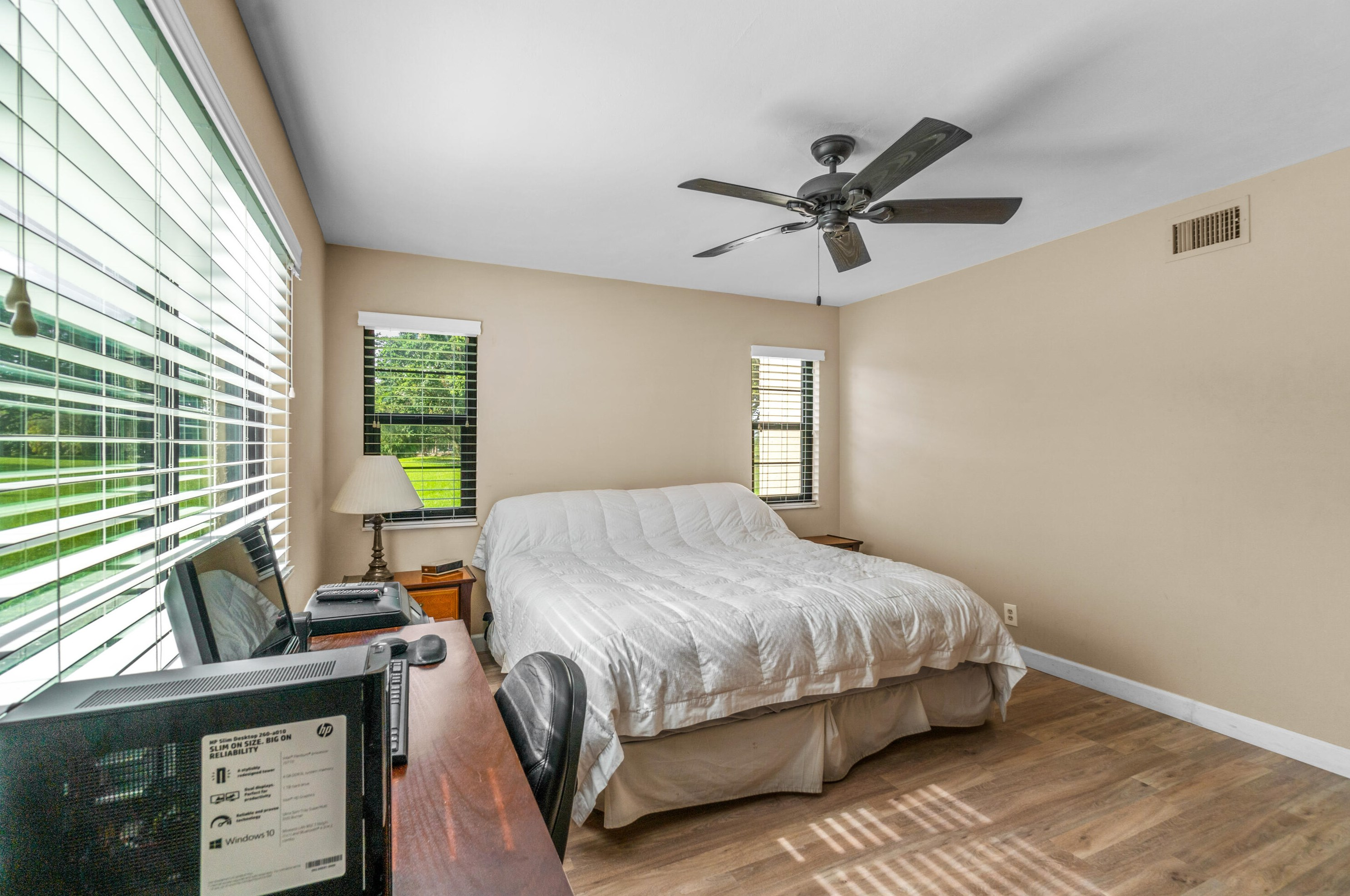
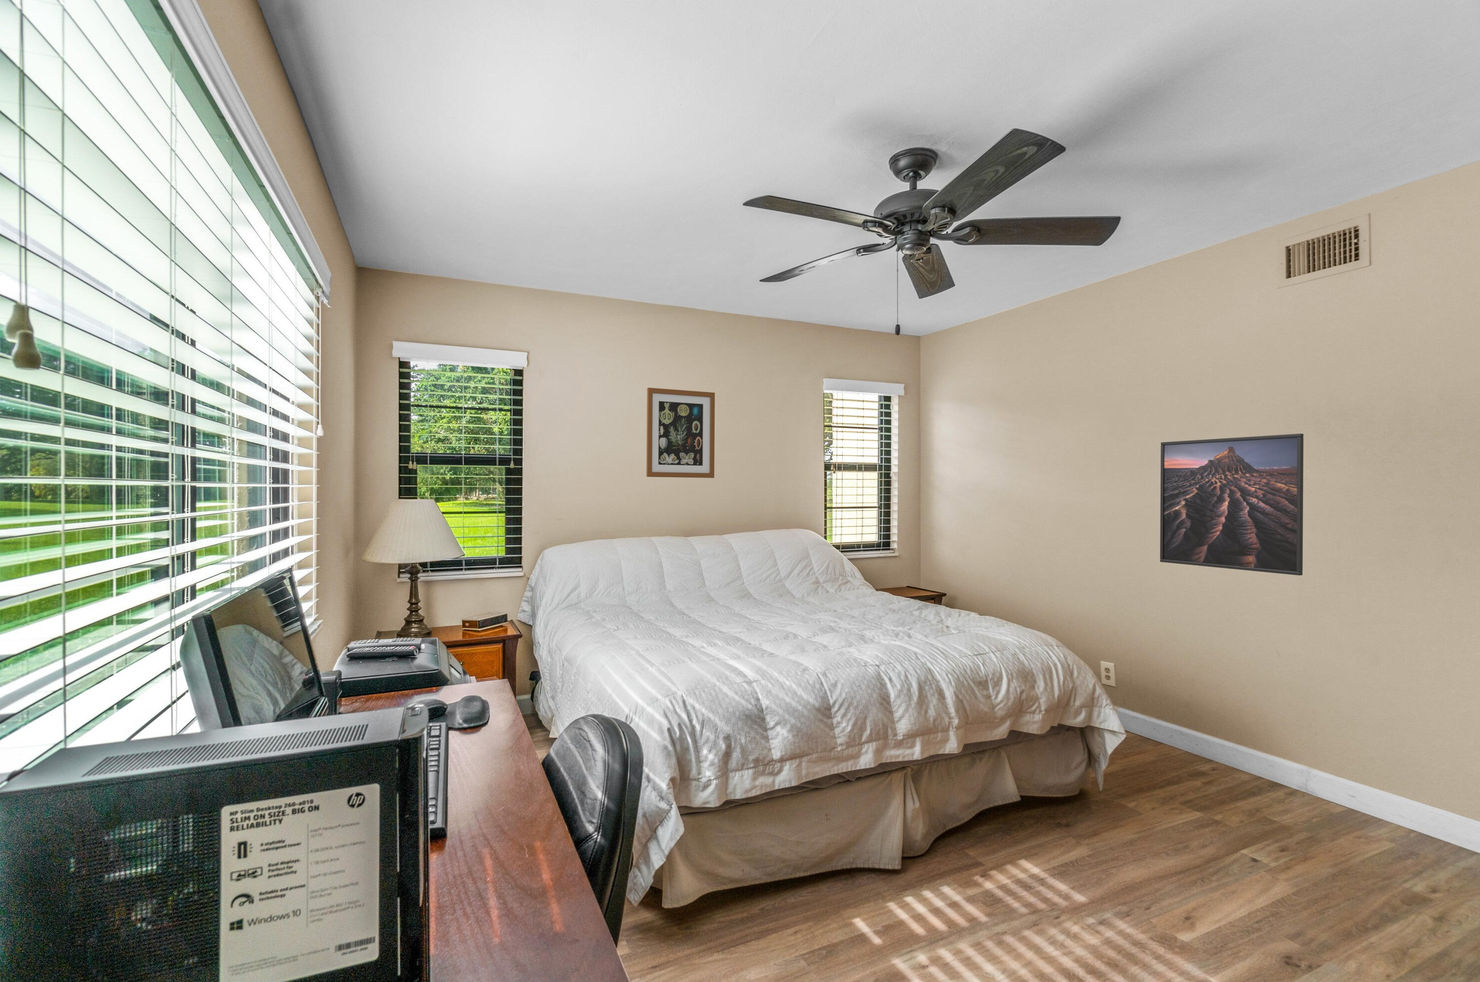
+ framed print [1160,433,1303,576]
+ wall art [646,387,715,479]
